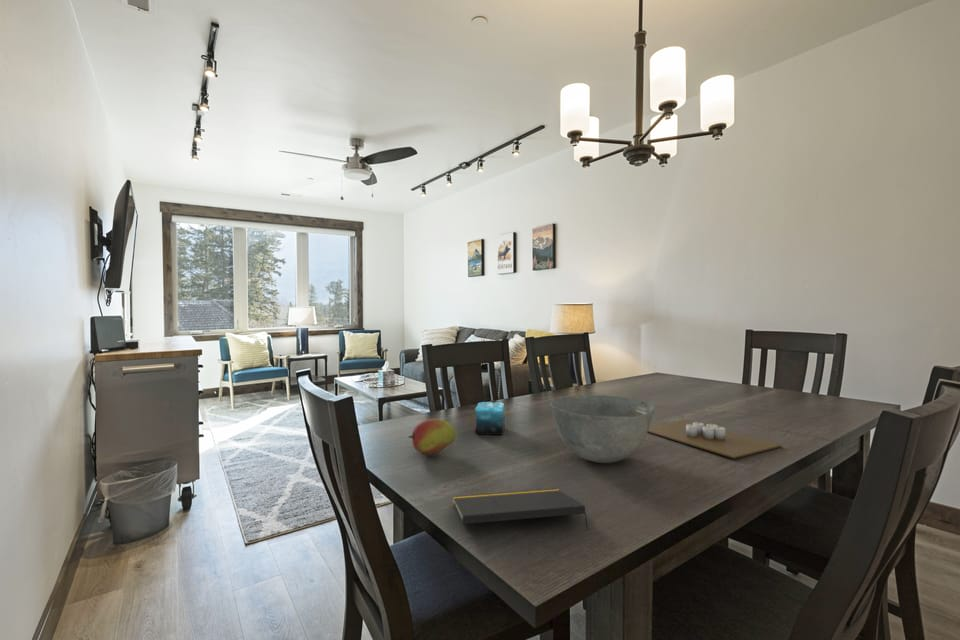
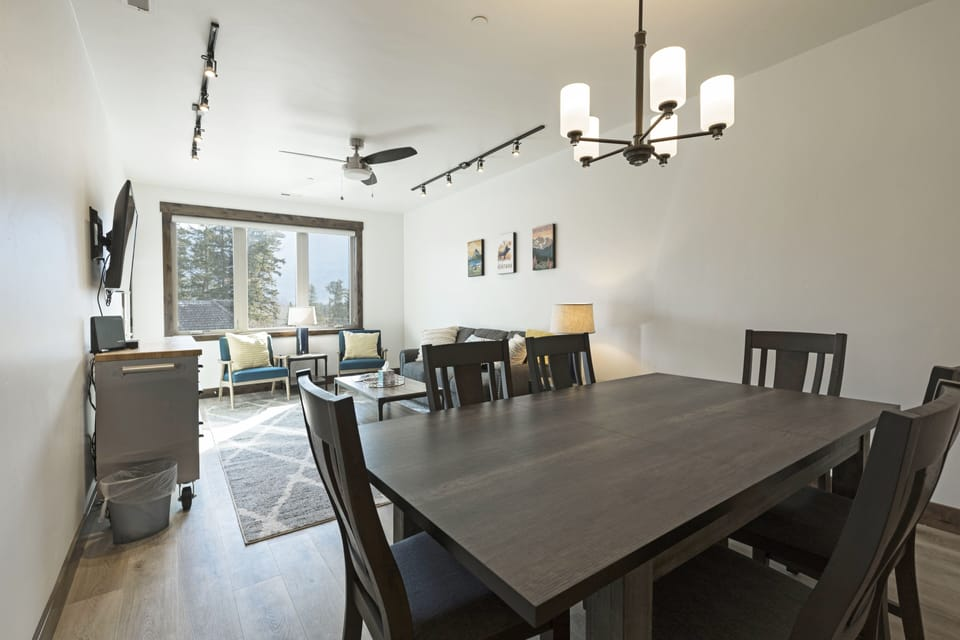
- notepad [452,487,589,530]
- candle [647,419,783,460]
- fruit [407,418,457,456]
- bowl [549,394,656,464]
- candle [474,401,506,436]
